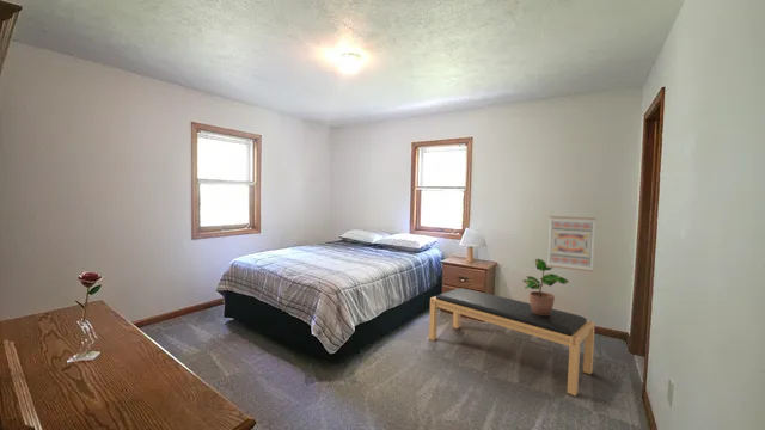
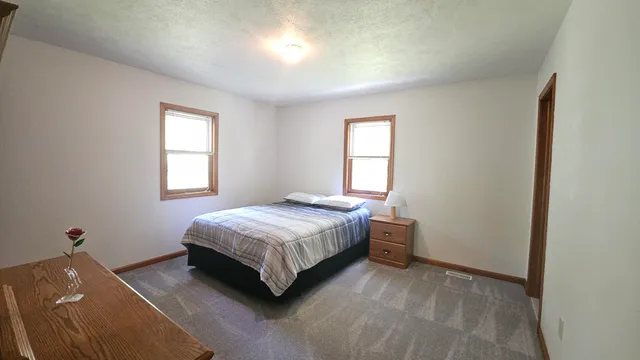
- wall art [546,215,596,272]
- potted plant [522,258,570,315]
- bench [428,287,596,397]
